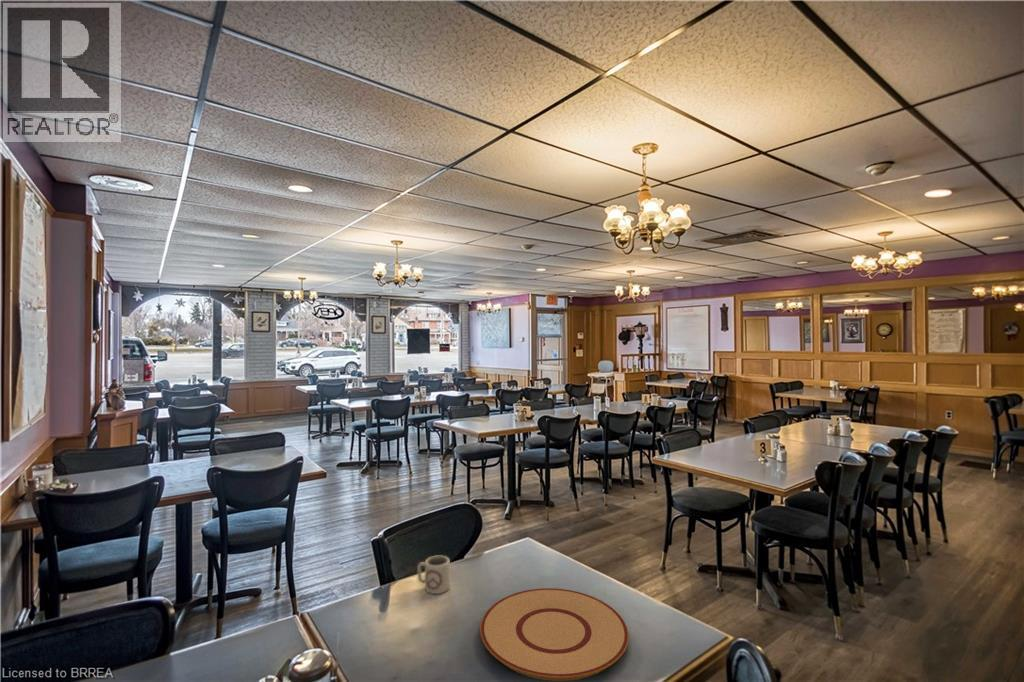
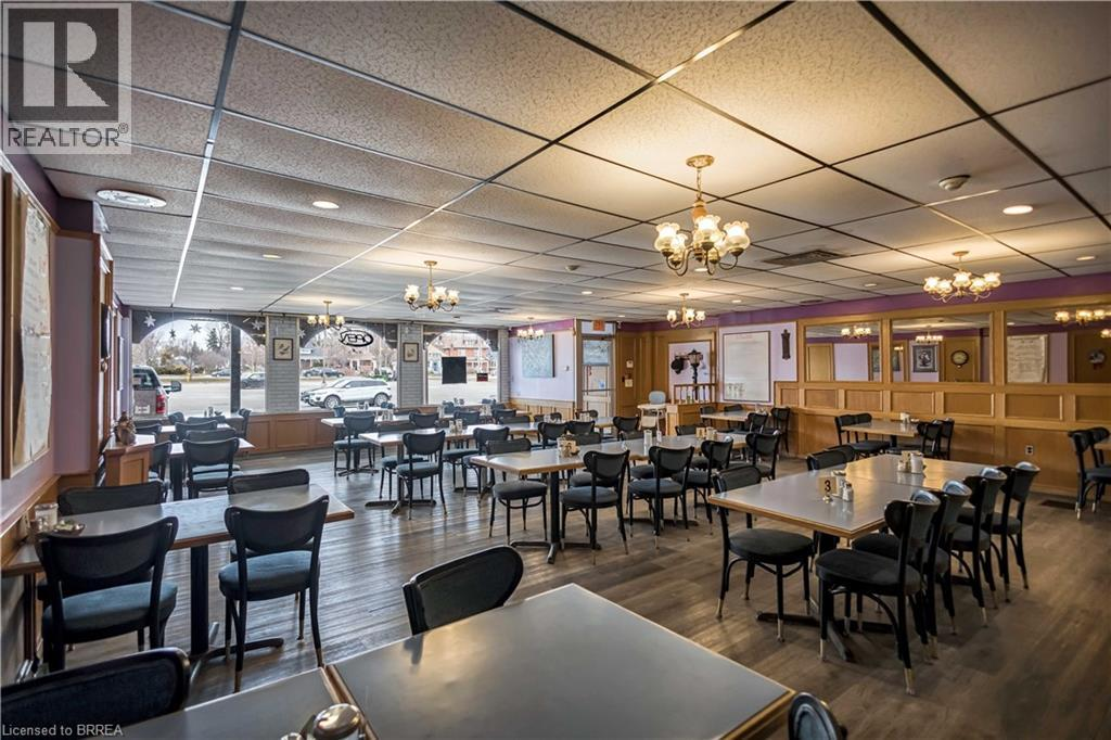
- cup [416,555,451,595]
- plate [479,587,630,682]
